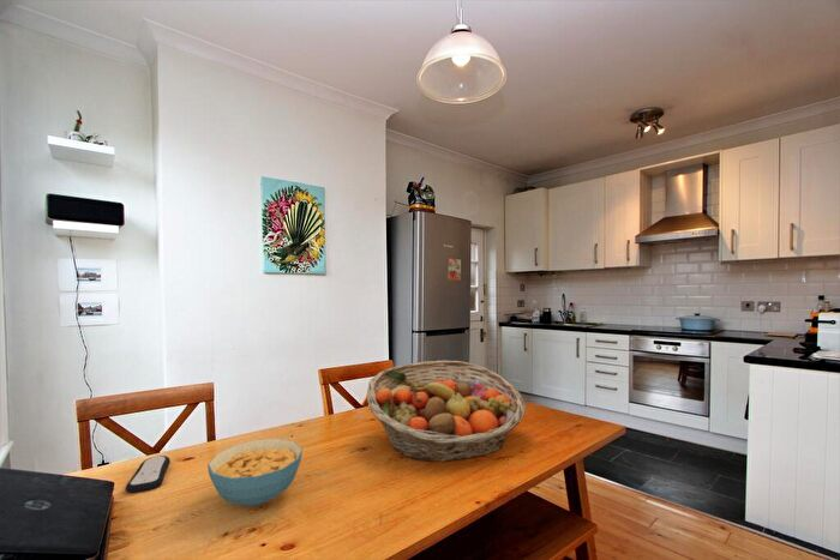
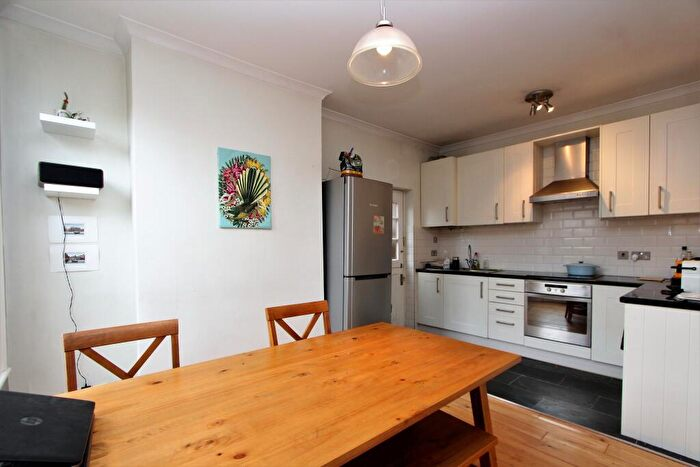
- cereal bowl [206,438,304,507]
- fruit basket [366,360,527,463]
- remote control [125,454,172,494]
